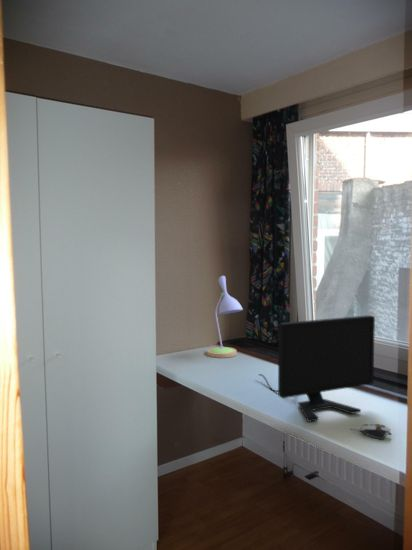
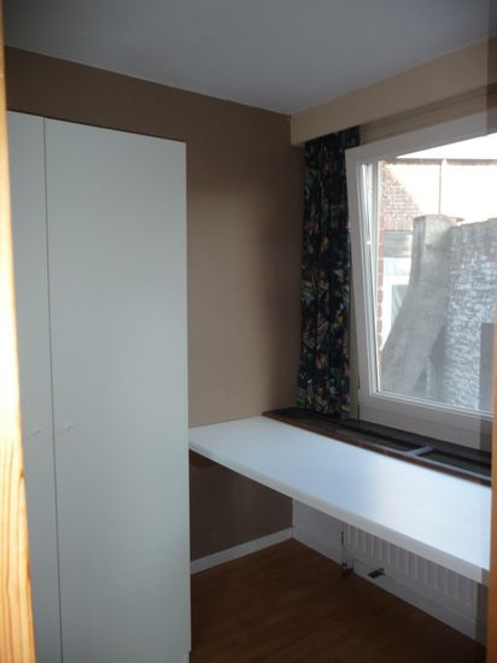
- computer mouse [349,422,392,440]
- computer monitor [258,314,376,423]
- desk lamp [206,275,244,359]
